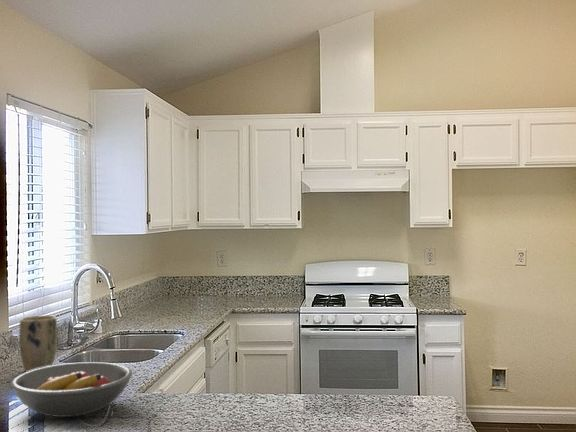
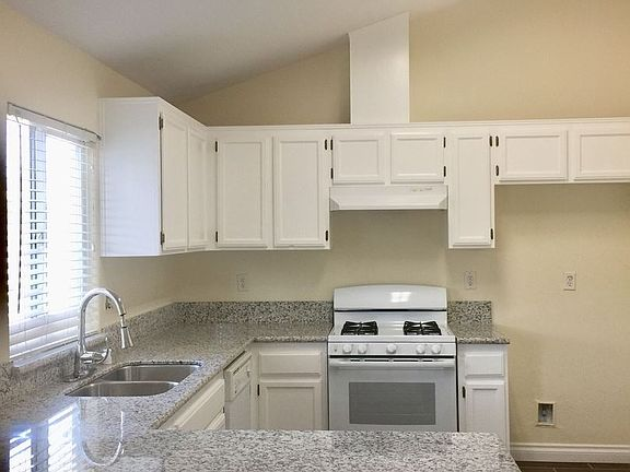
- plant pot [18,314,58,373]
- fruit bowl [9,361,133,418]
